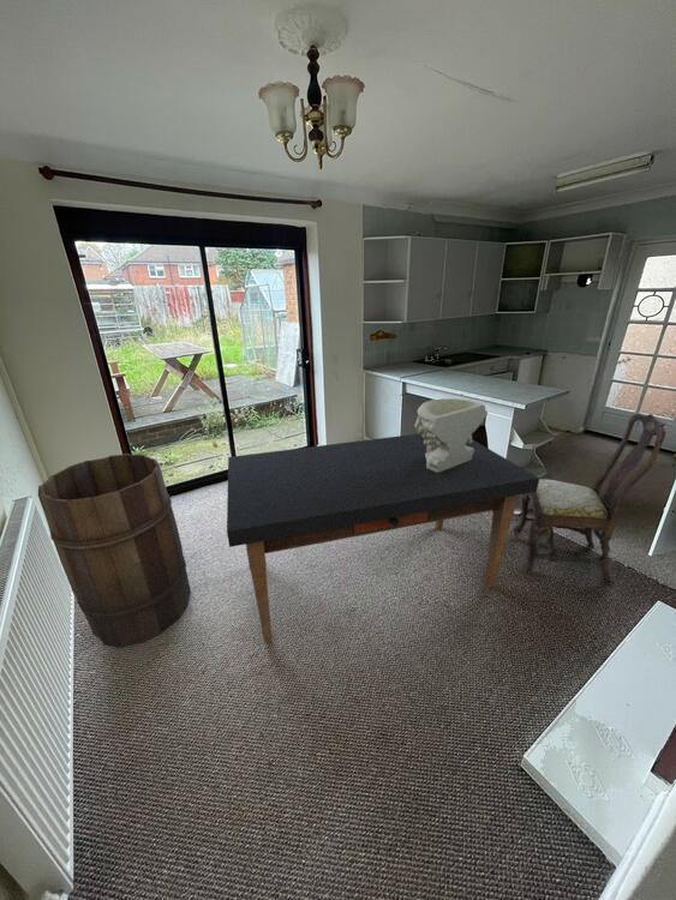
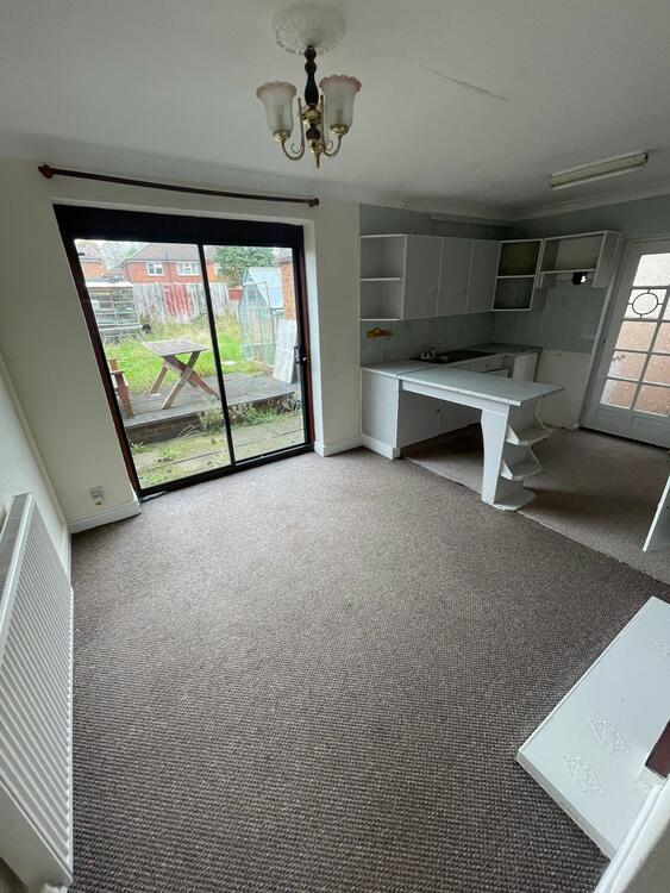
- decorative bowl [413,397,489,473]
- dining chair [513,413,668,582]
- wooden barrel [37,452,192,648]
- dining table [226,433,540,644]
